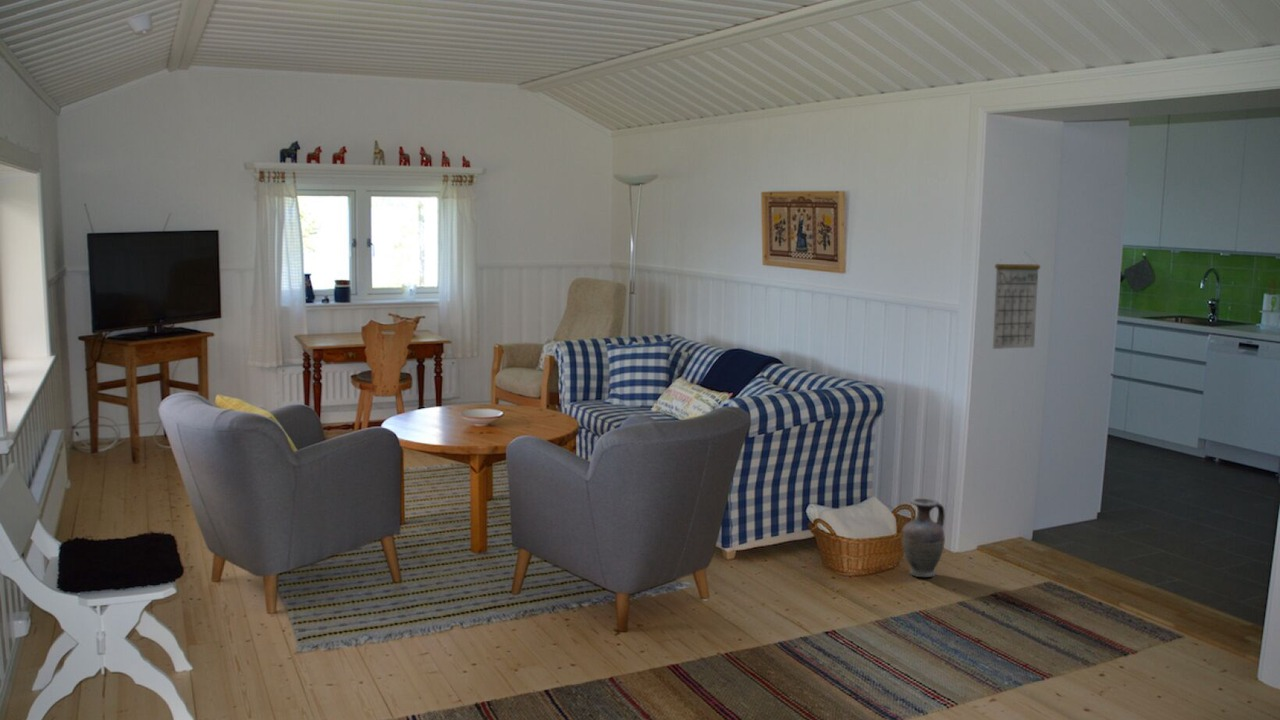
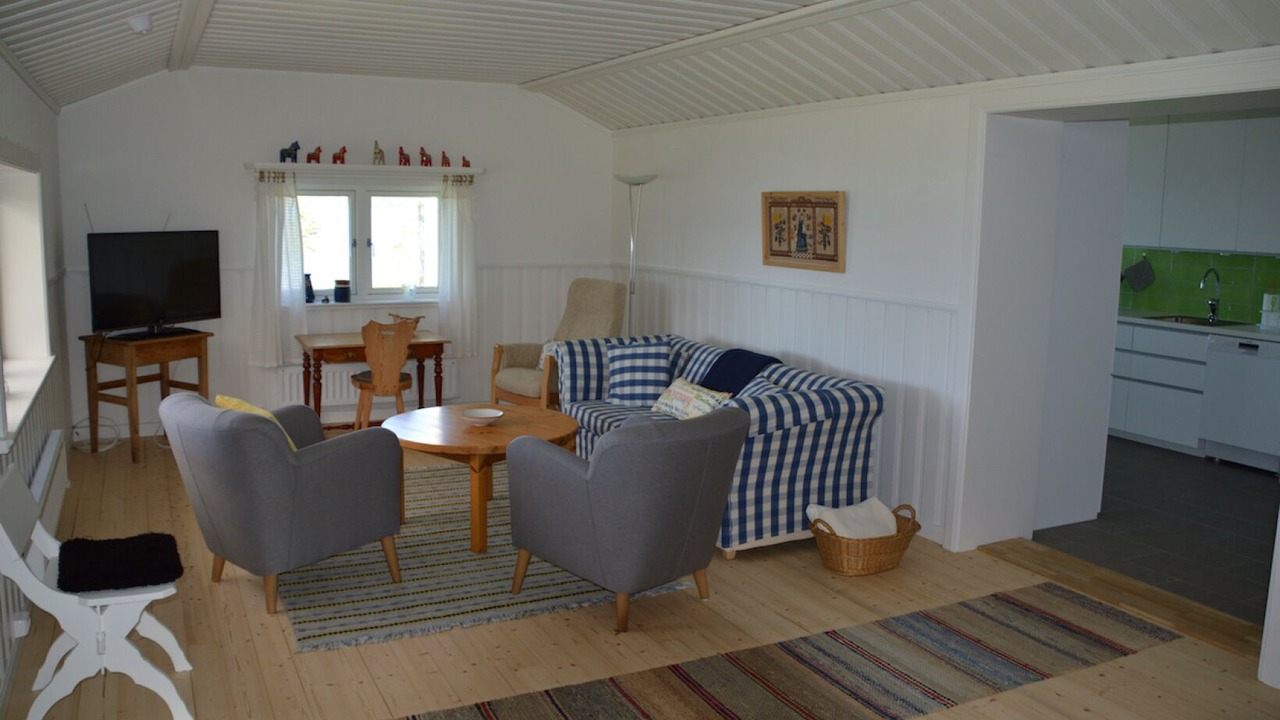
- calendar [992,252,1041,350]
- vase [901,497,946,578]
